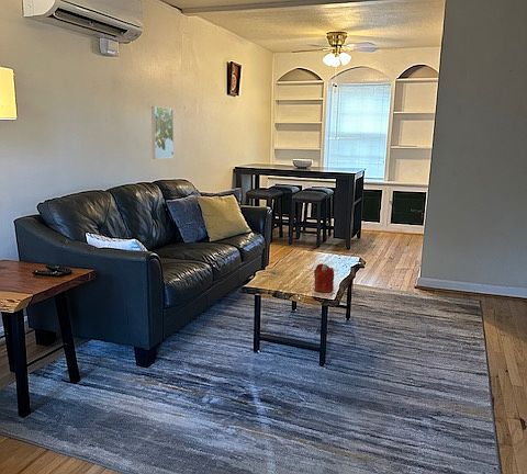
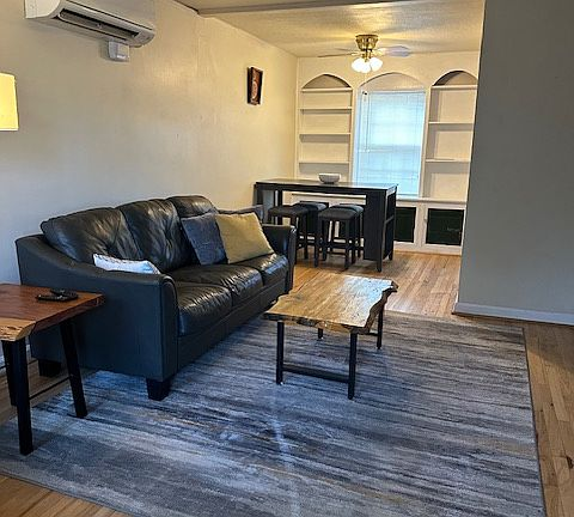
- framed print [150,105,175,160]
- candle [313,262,335,294]
